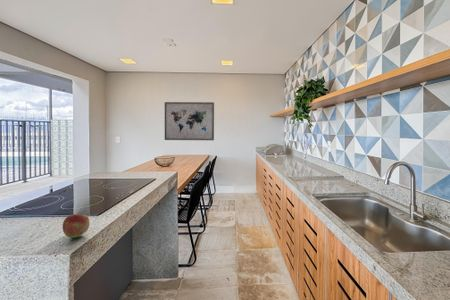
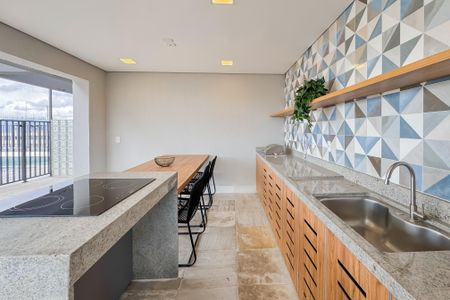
- wall art [164,101,215,141]
- fruit [62,213,90,239]
